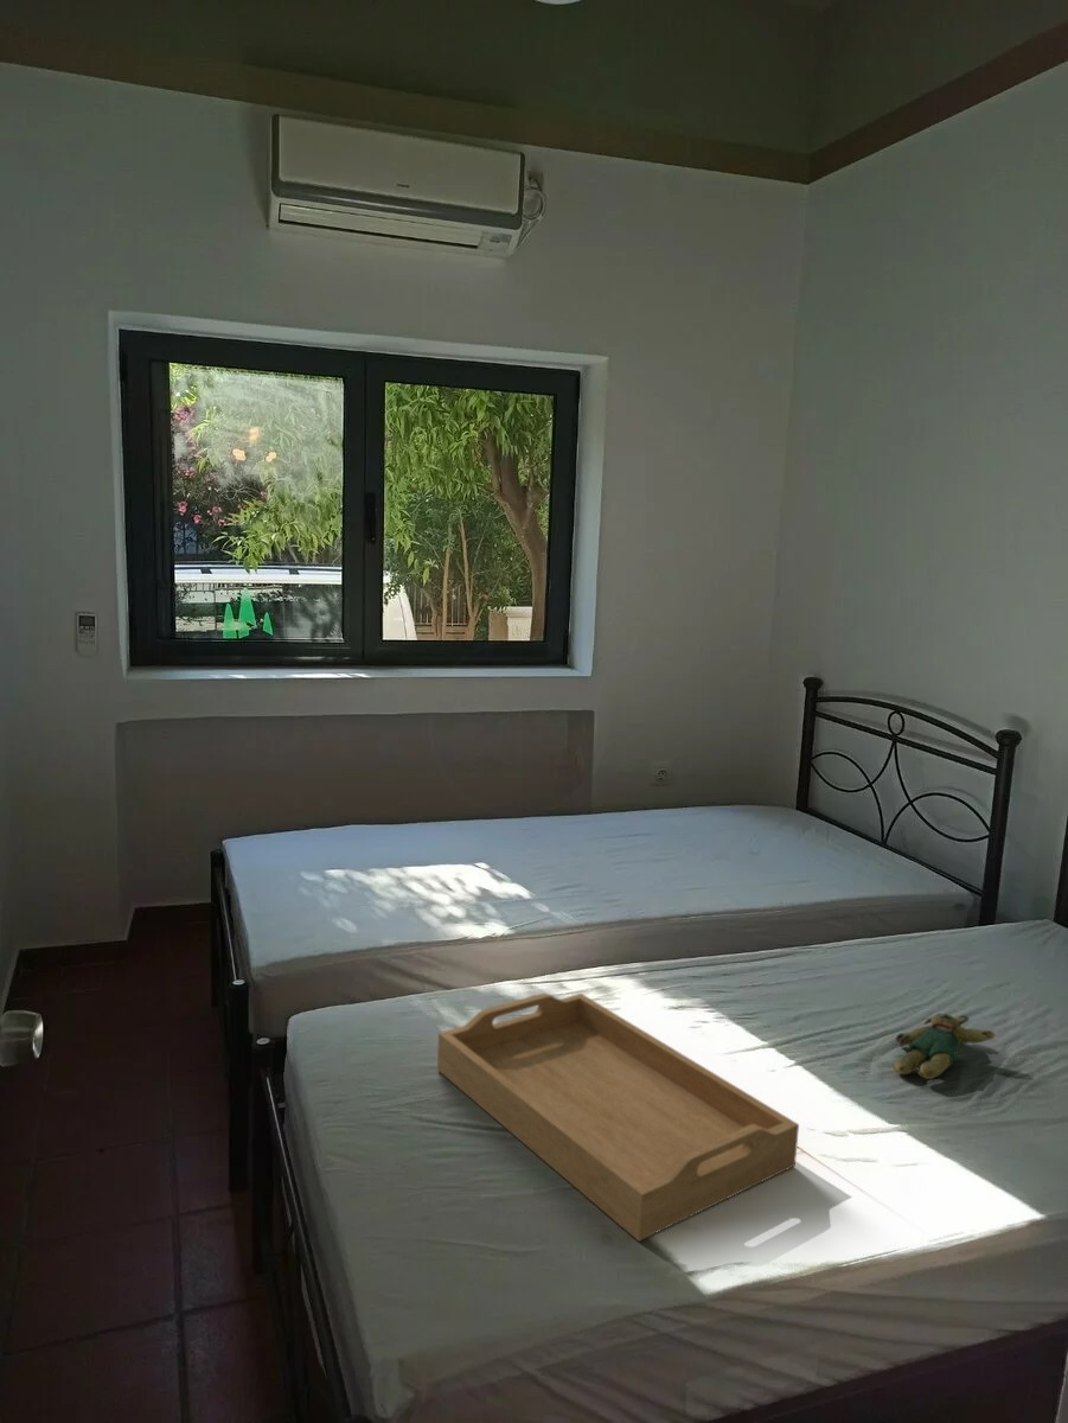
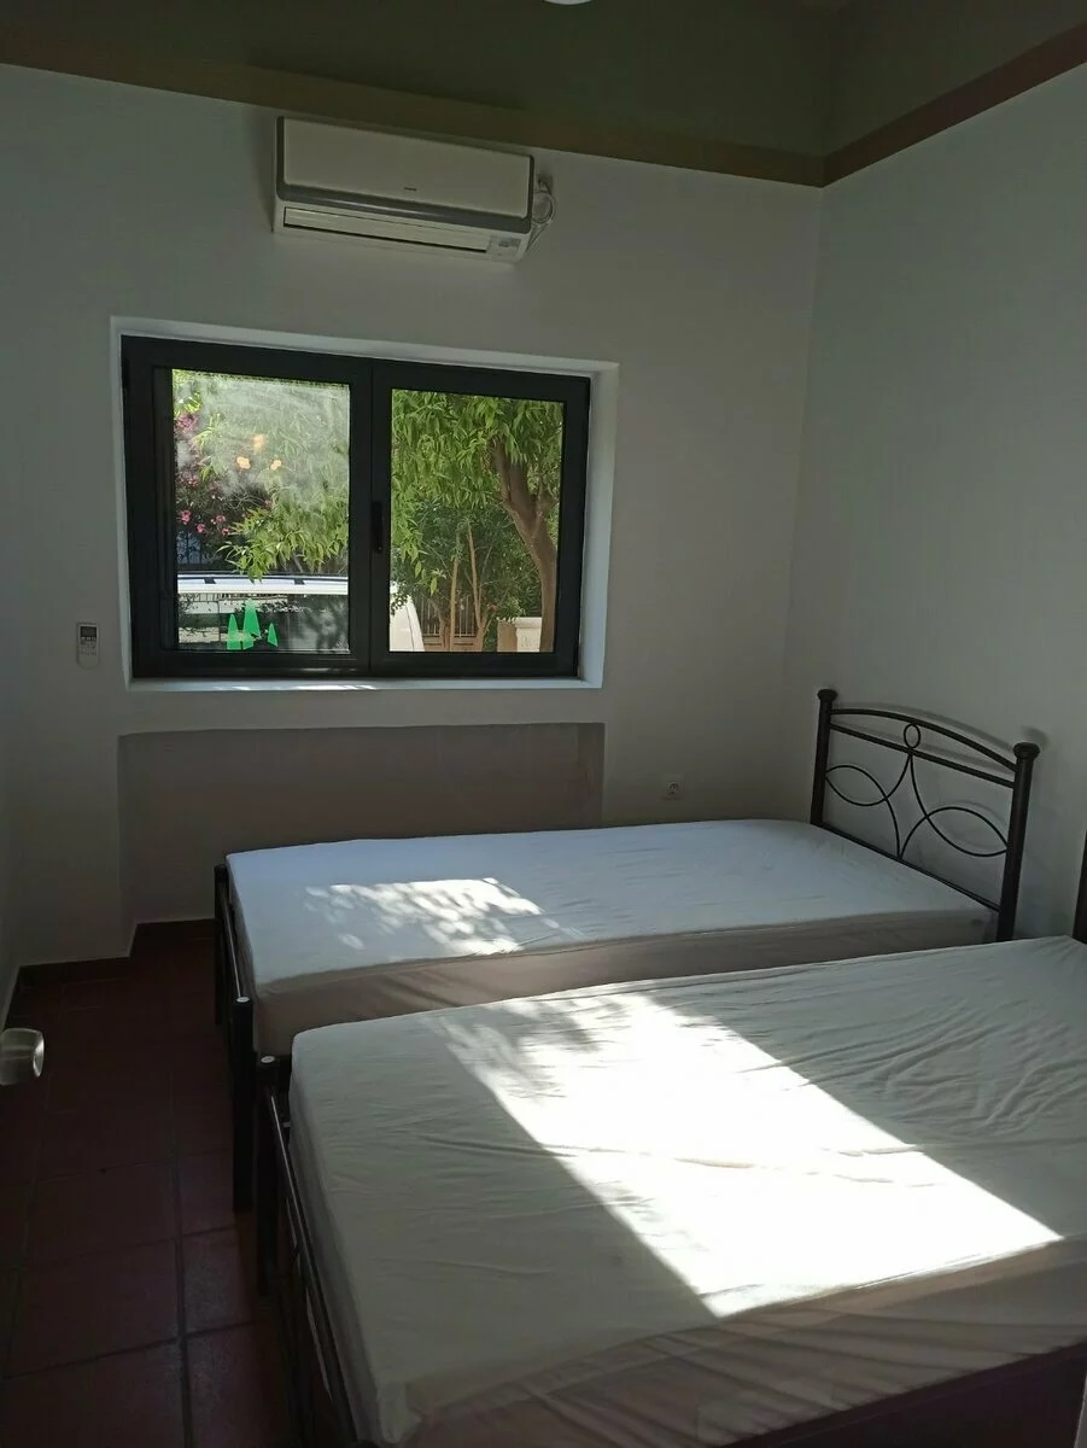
- teddy bear [891,1013,996,1080]
- serving tray [436,993,800,1243]
